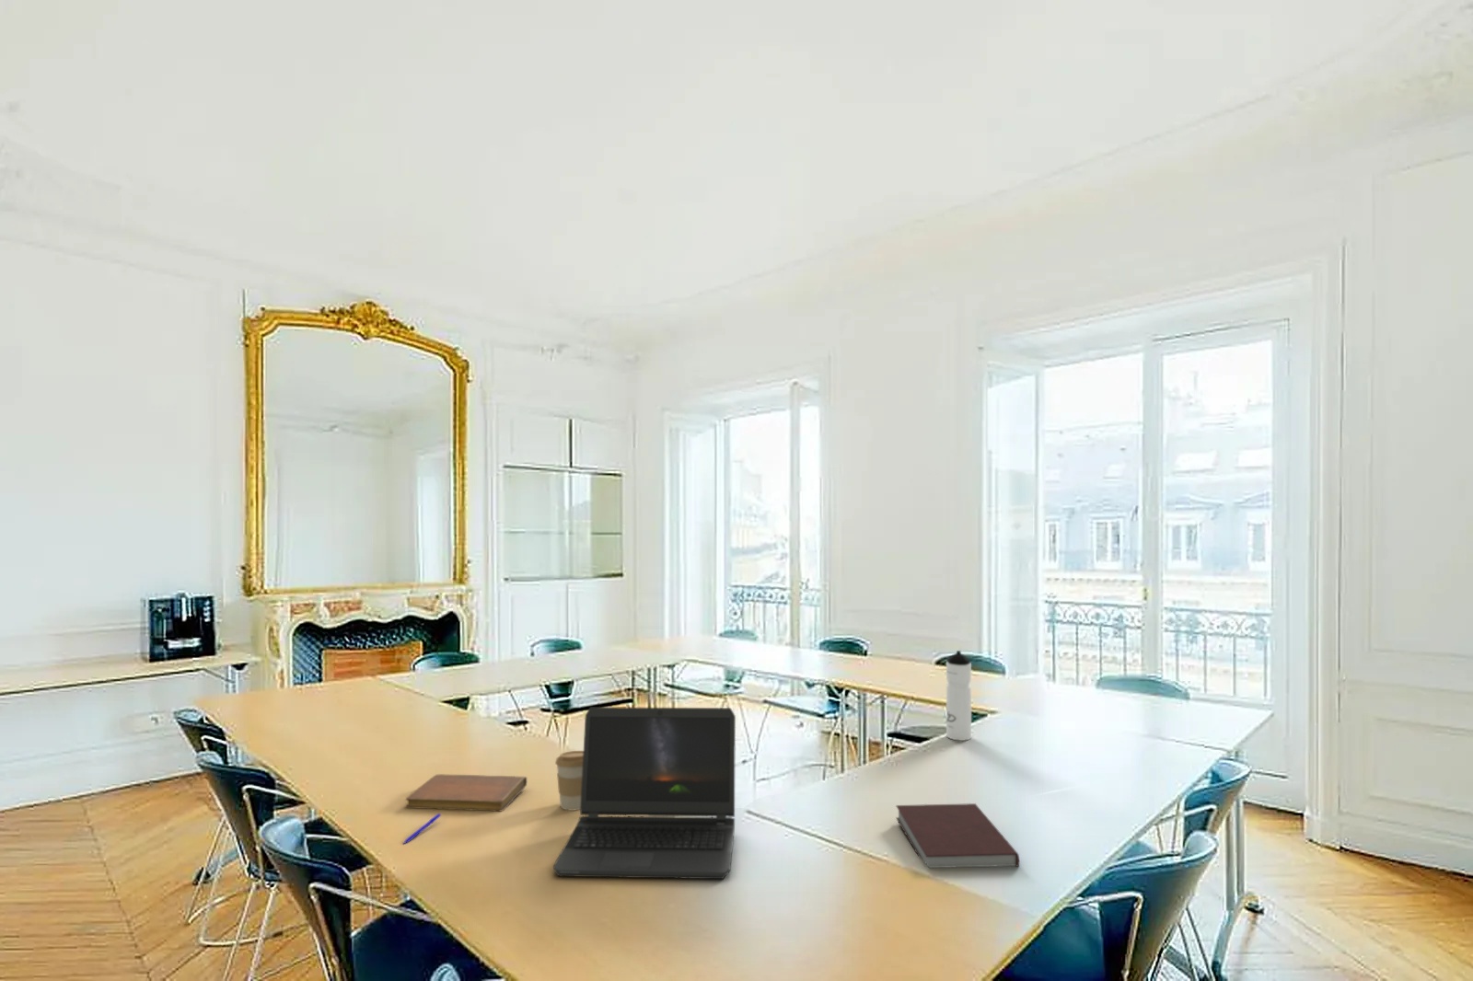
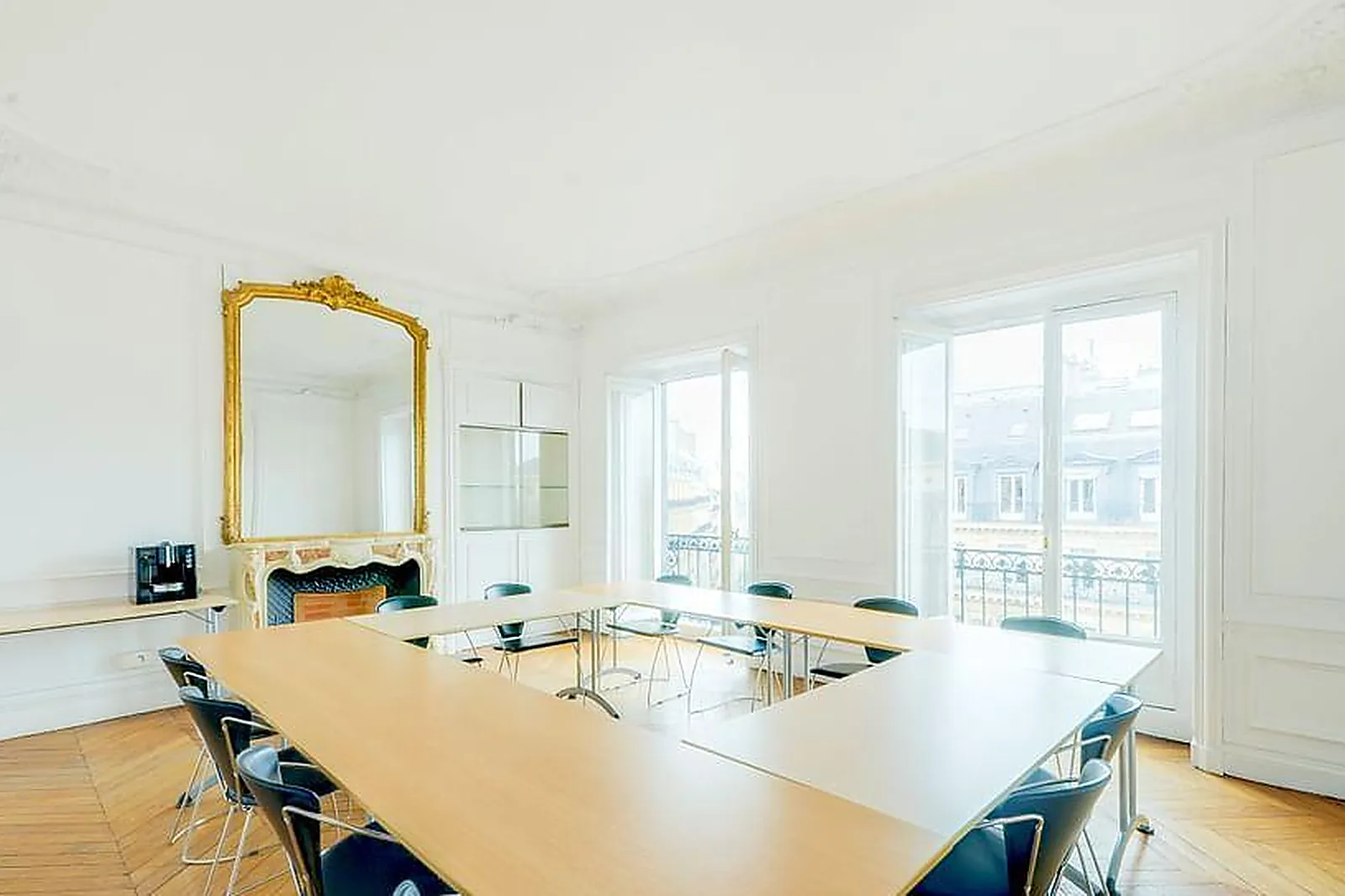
- pen [402,812,441,845]
- laptop computer [552,706,737,880]
- water bottle [945,649,973,741]
- notebook [895,803,1020,868]
- coffee cup [554,750,584,811]
- notebook [405,773,528,811]
